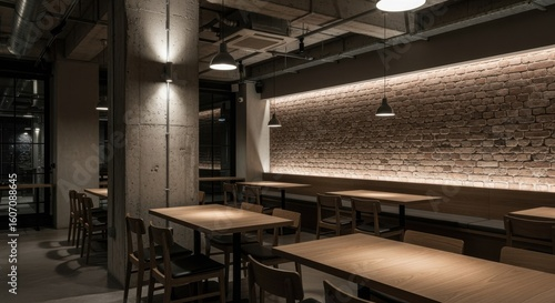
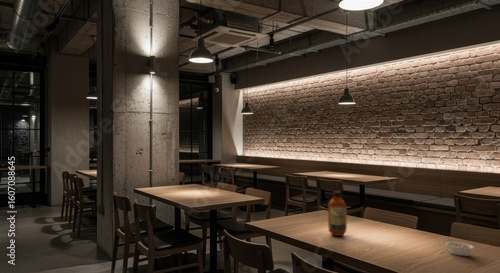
+ bottle [327,190,348,237]
+ legume [444,238,475,257]
